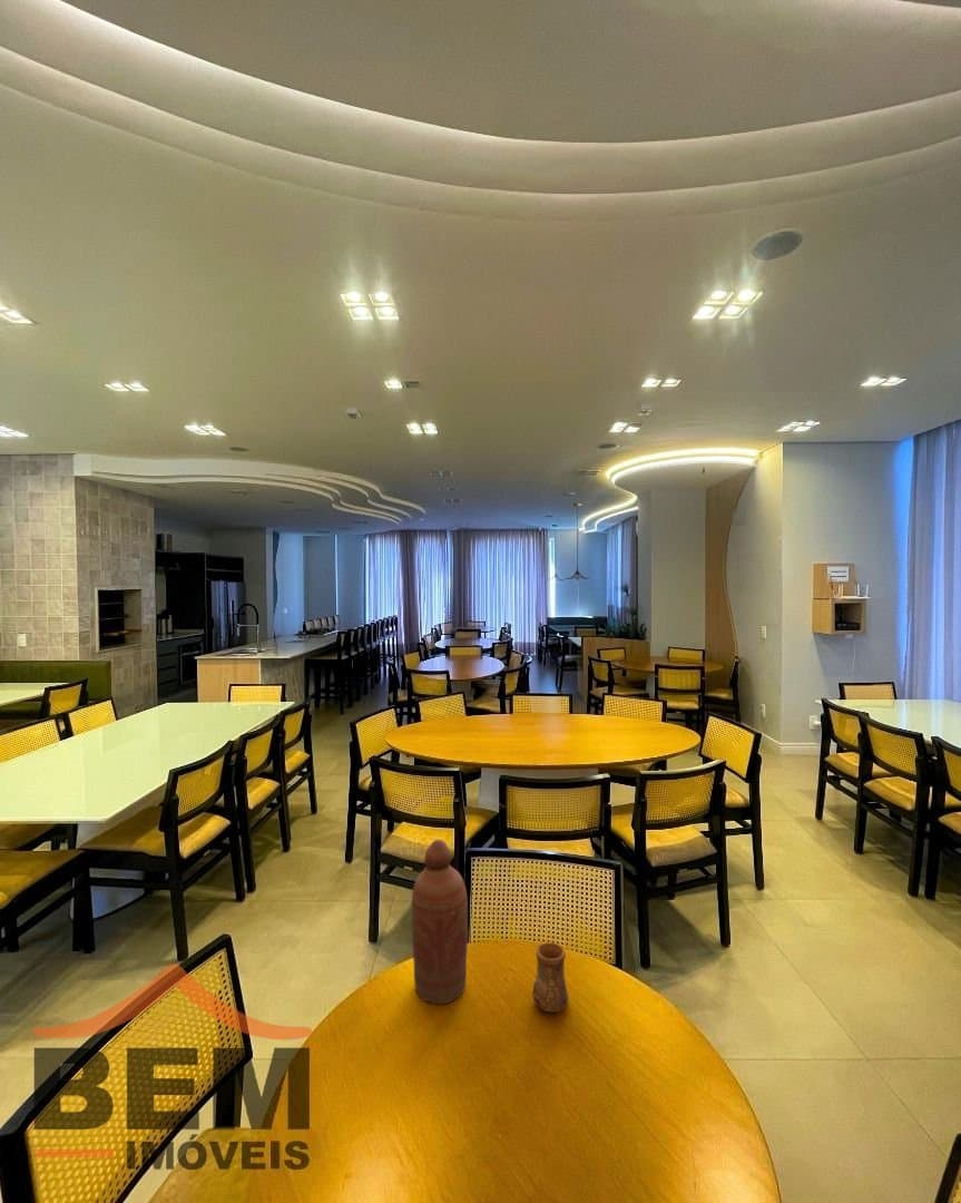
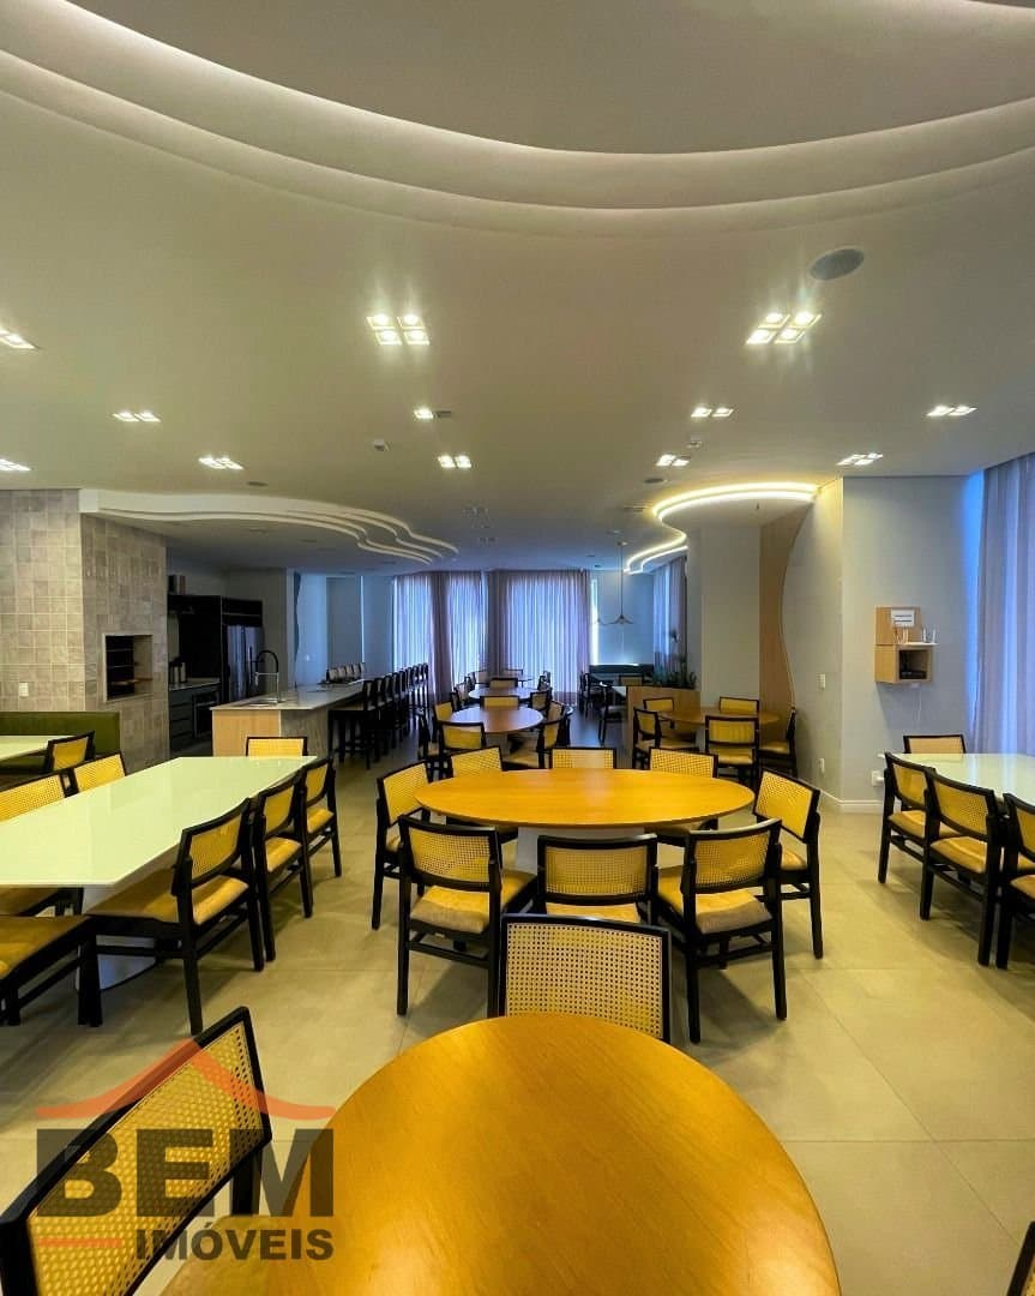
- cup [531,941,570,1014]
- bottle [410,839,469,1005]
